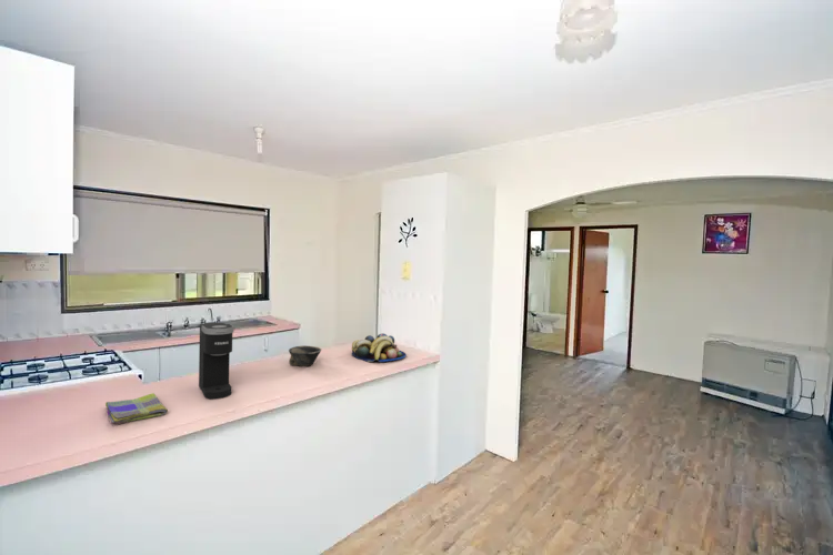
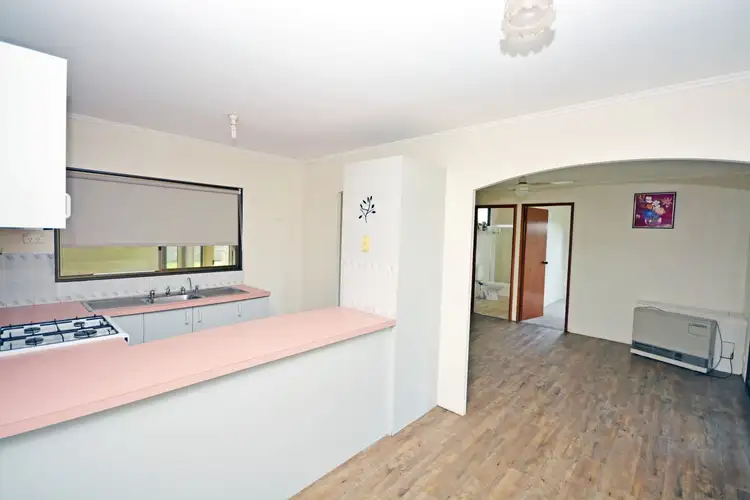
- dish towel [104,392,169,425]
- fruit bowl [351,332,408,363]
- bowl [288,344,322,367]
- coffee maker [198,322,235,400]
